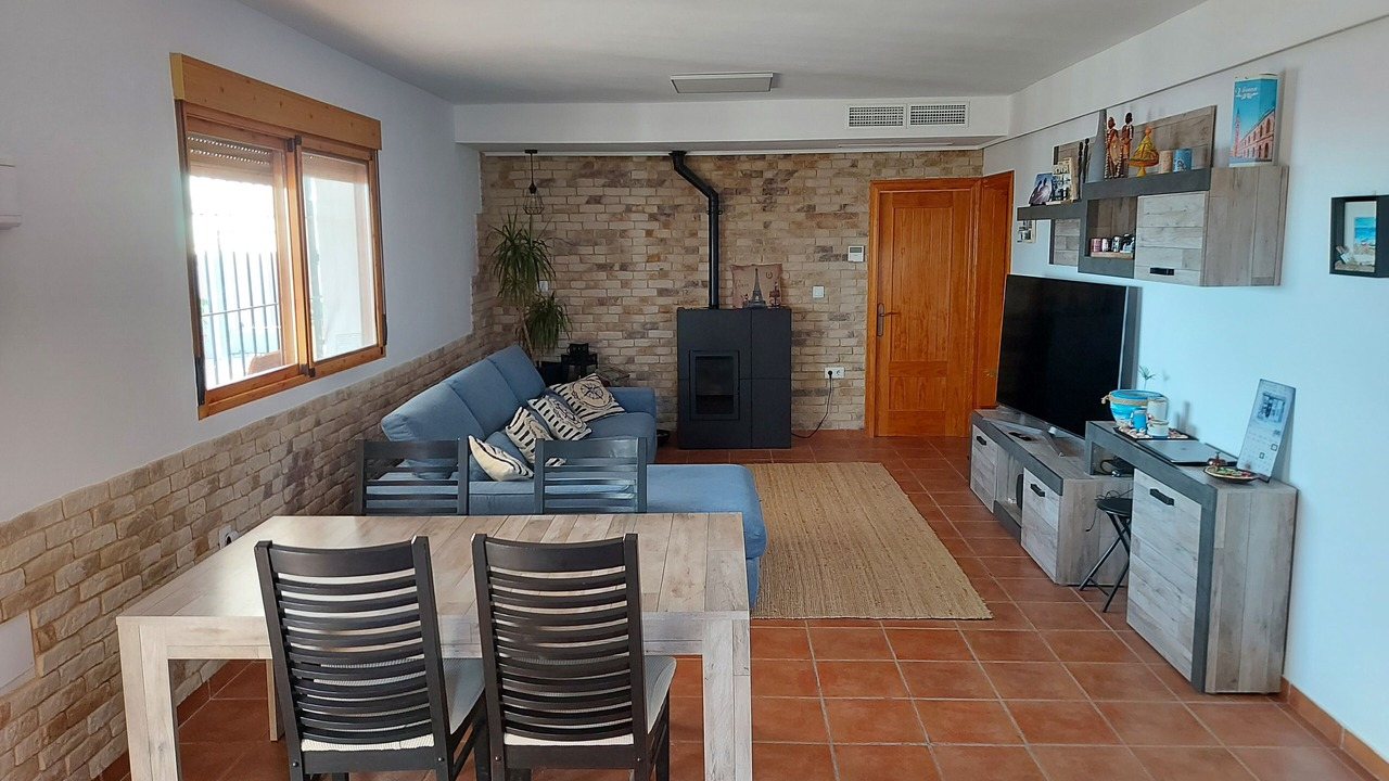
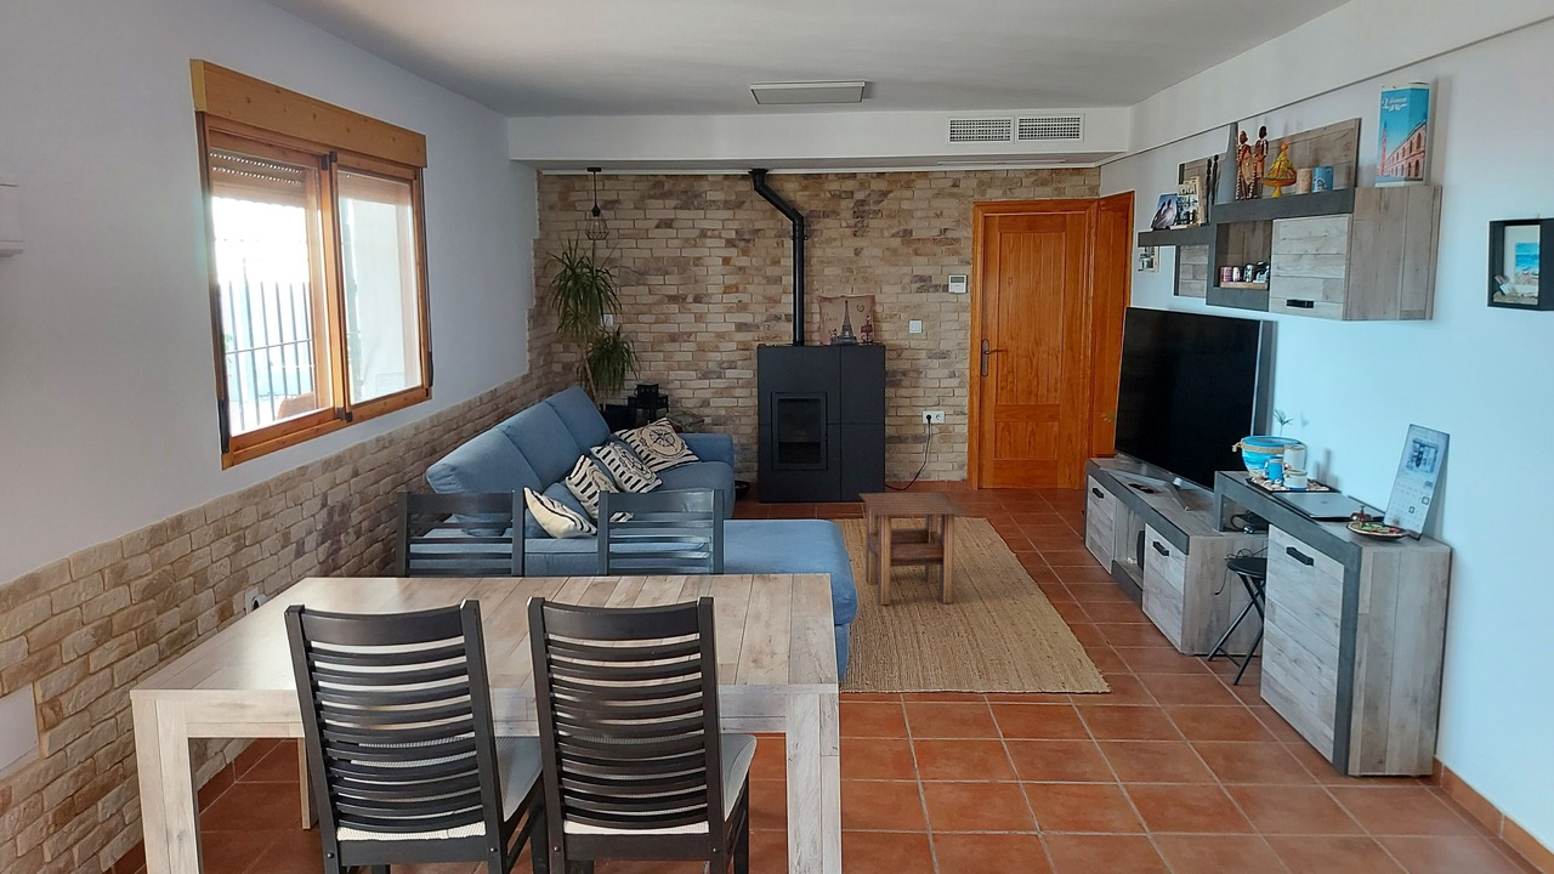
+ side table [858,492,968,606]
